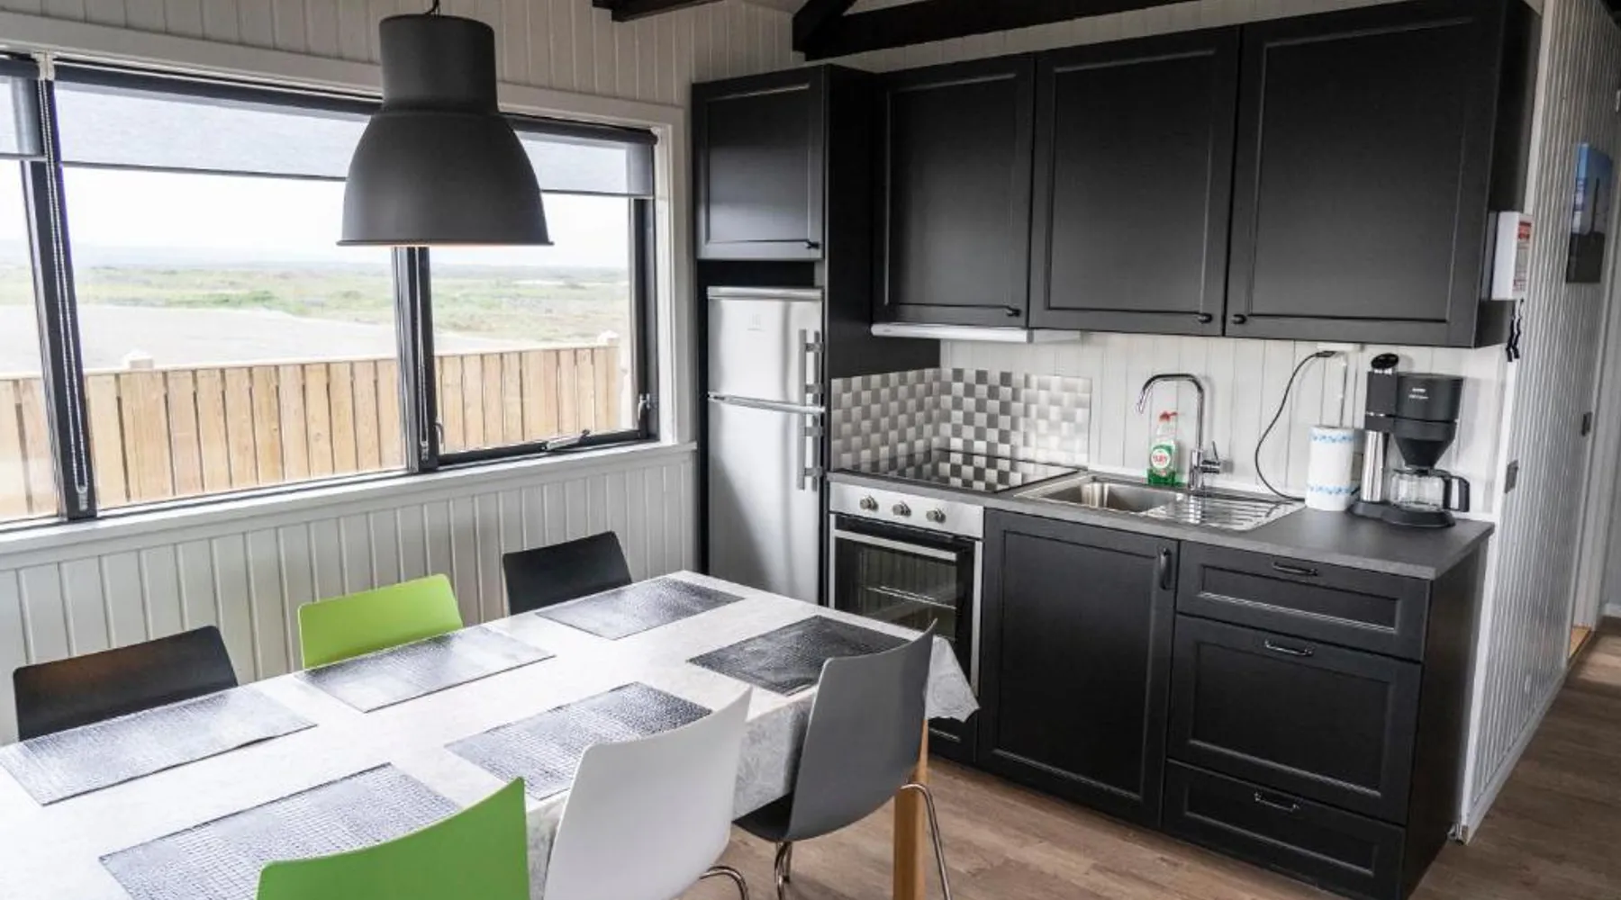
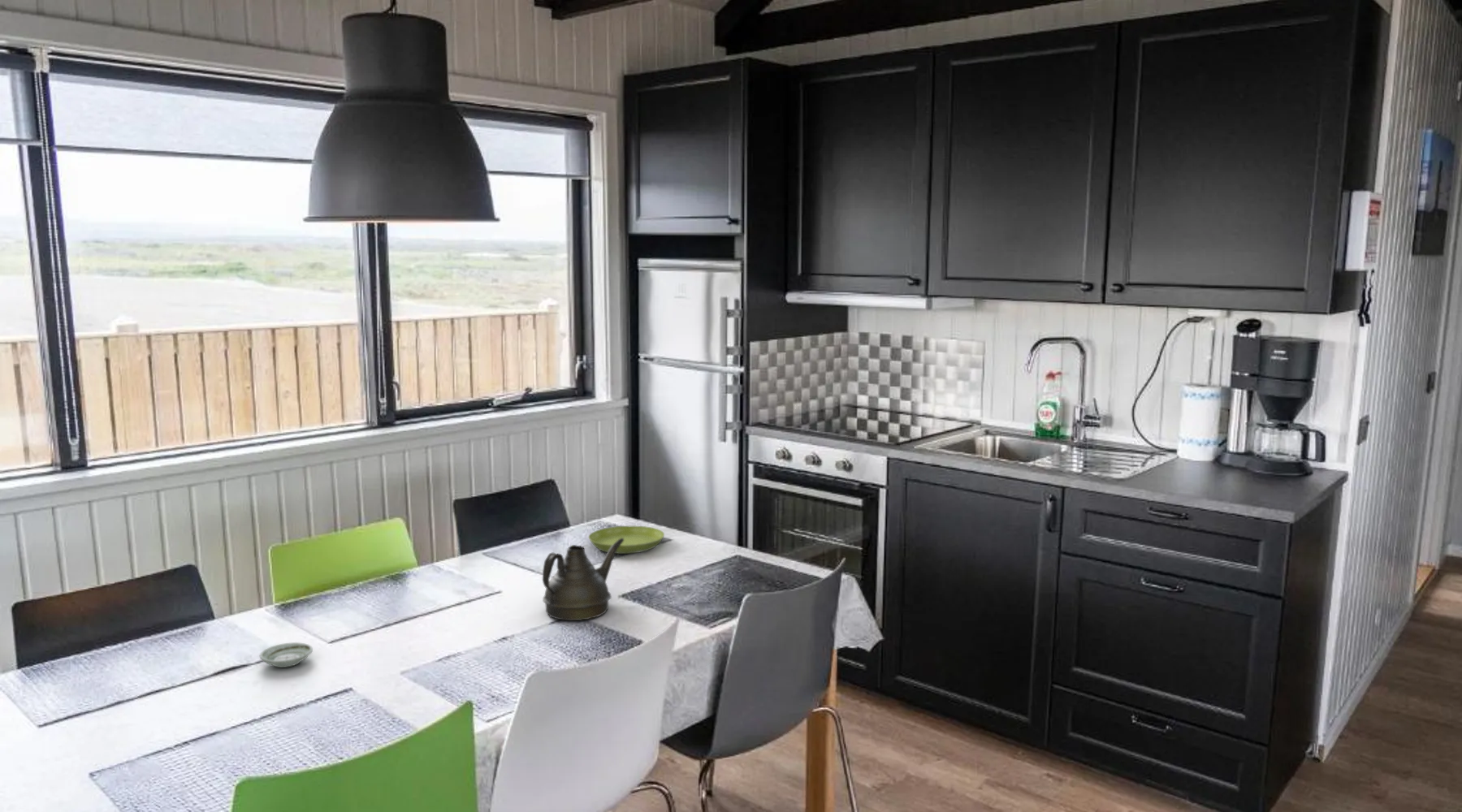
+ saucer [587,525,665,555]
+ saucer [259,641,314,668]
+ teapot [542,538,624,621]
